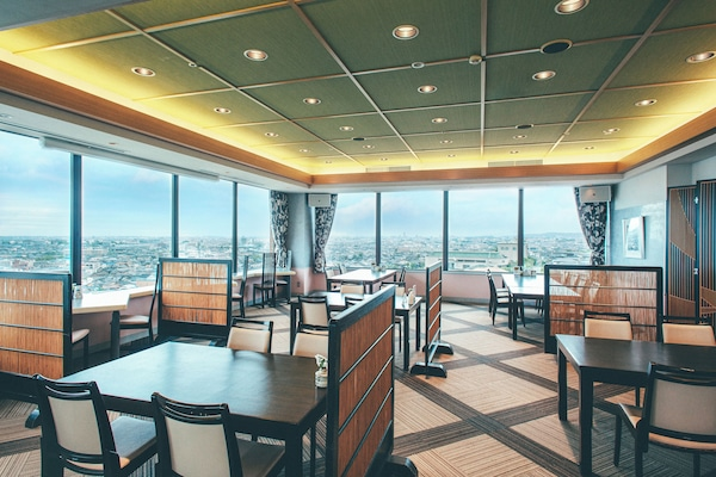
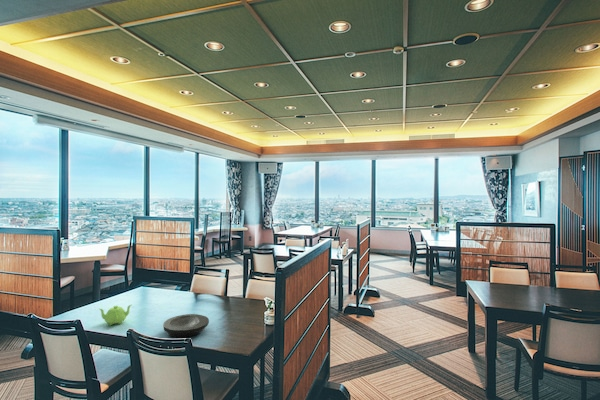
+ plate [162,313,210,339]
+ teapot [99,304,132,327]
